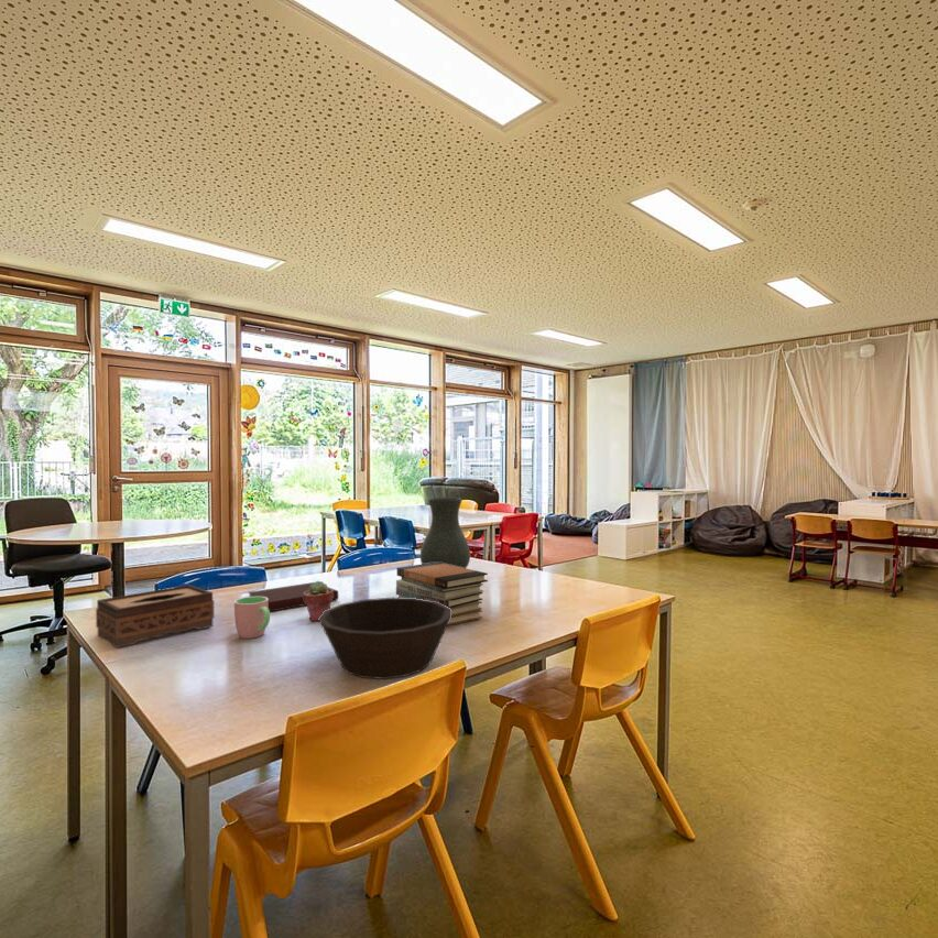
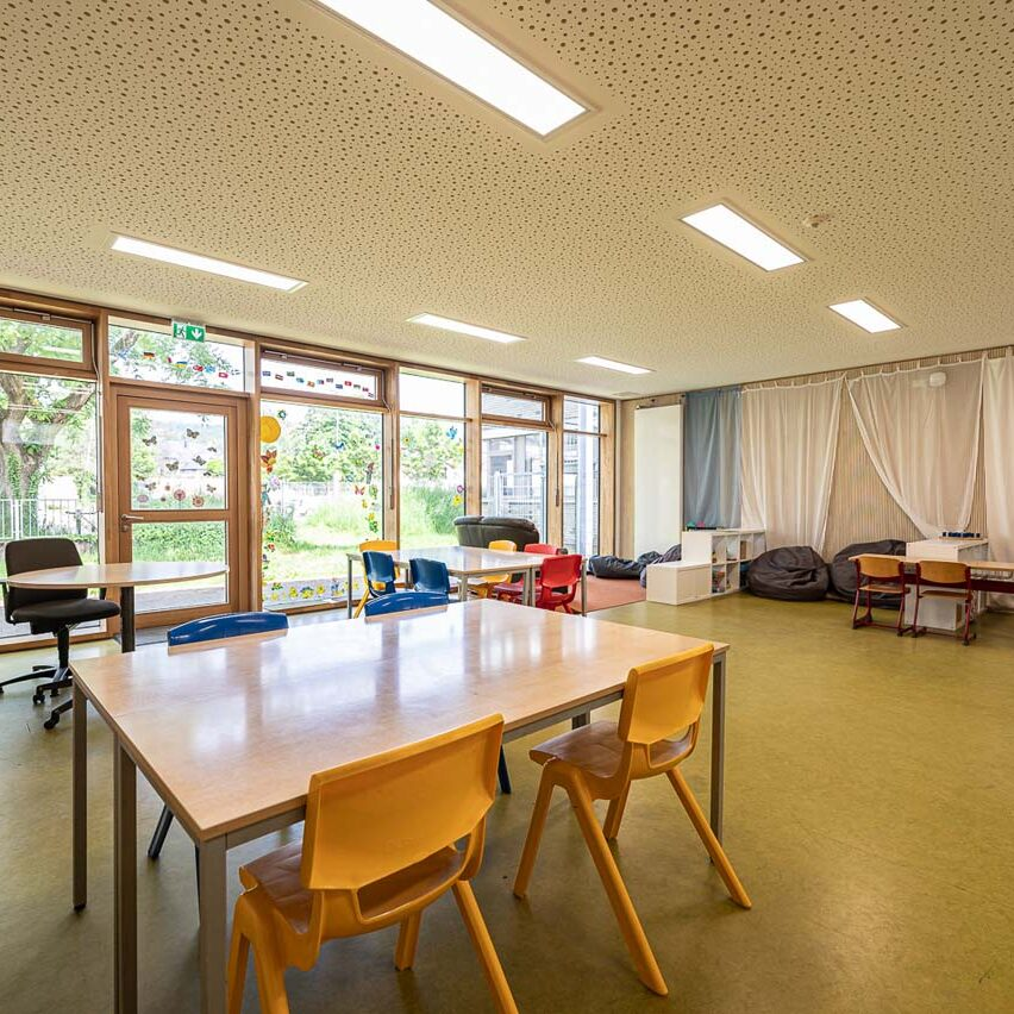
- vase [419,497,471,568]
- bowl [318,597,451,680]
- book stack [395,563,489,626]
- cup [233,596,271,640]
- potted succulent [303,580,334,622]
- notebook [247,581,339,612]
- tissue box [95,583,215,648]
